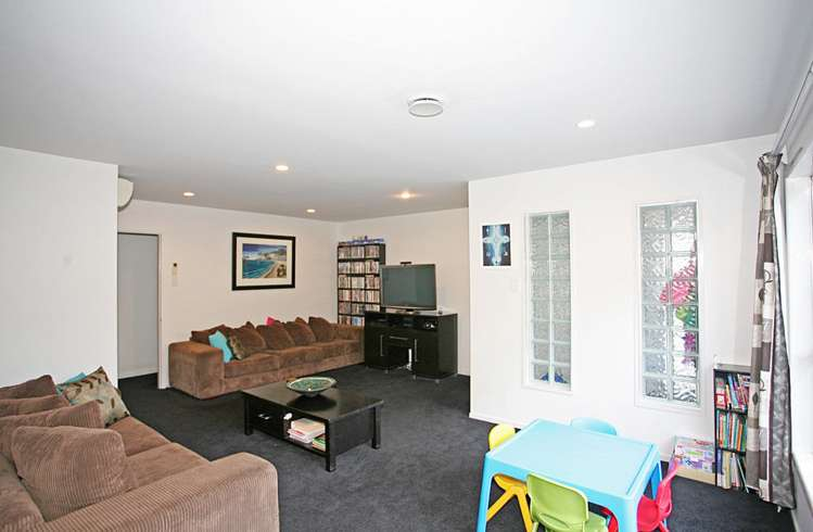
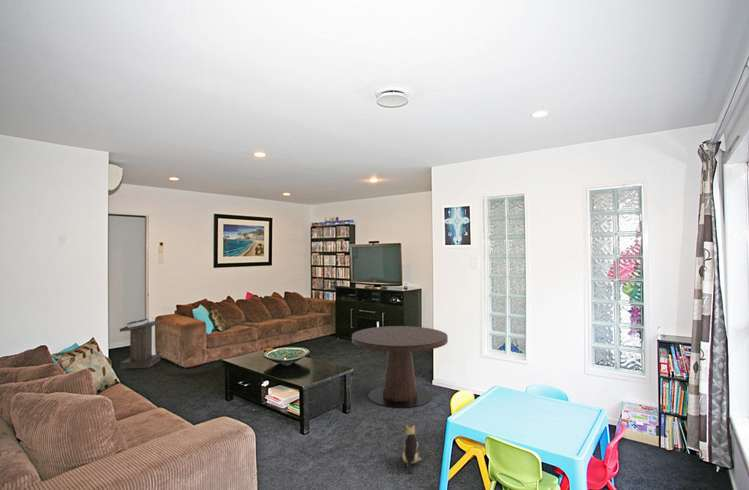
+ lectern [119,318,163,370]
+ plush toy [401,424,422,475]
+ pedestal table [351,325,449,409]
